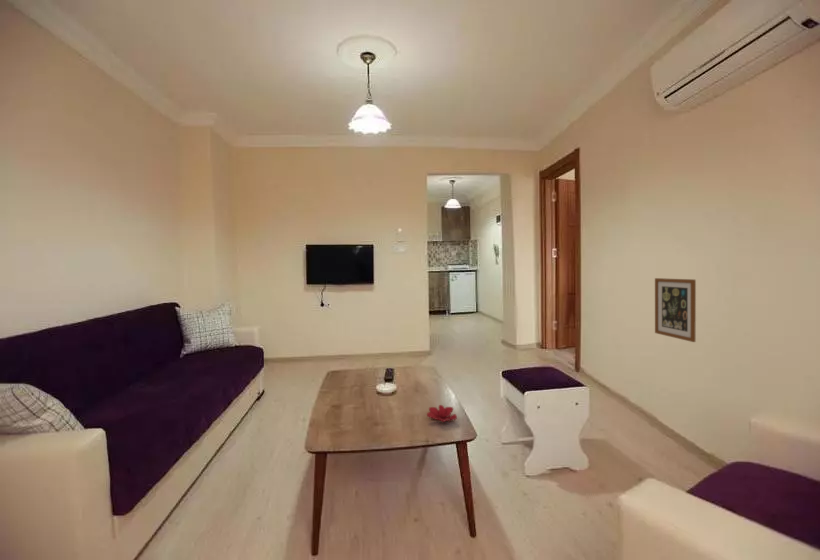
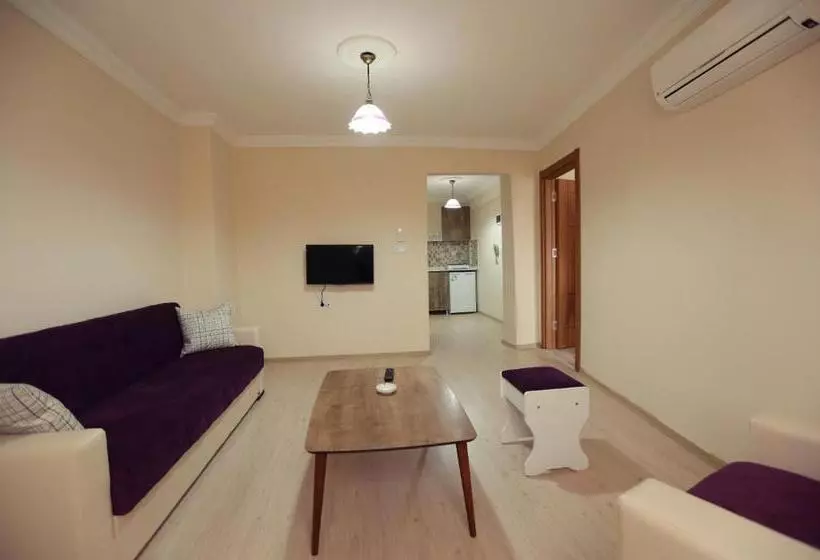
- flower [426,404,458,423]
- wall art [654,277,697,343]
